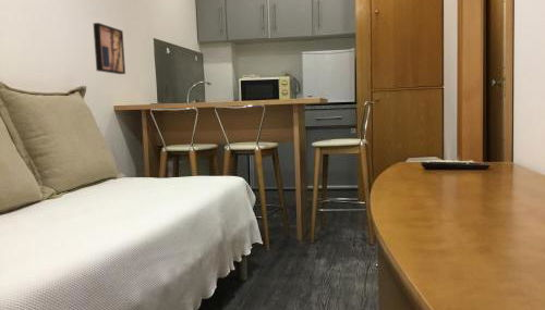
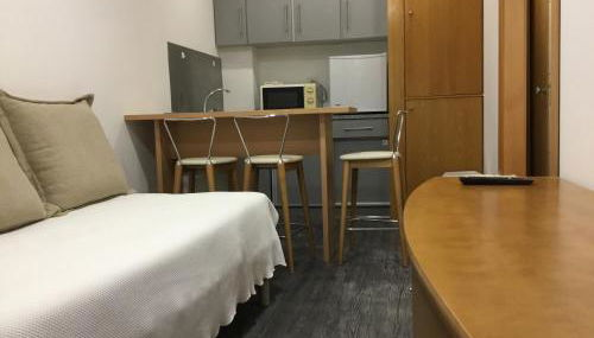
- wall art [93,22,126,75]
